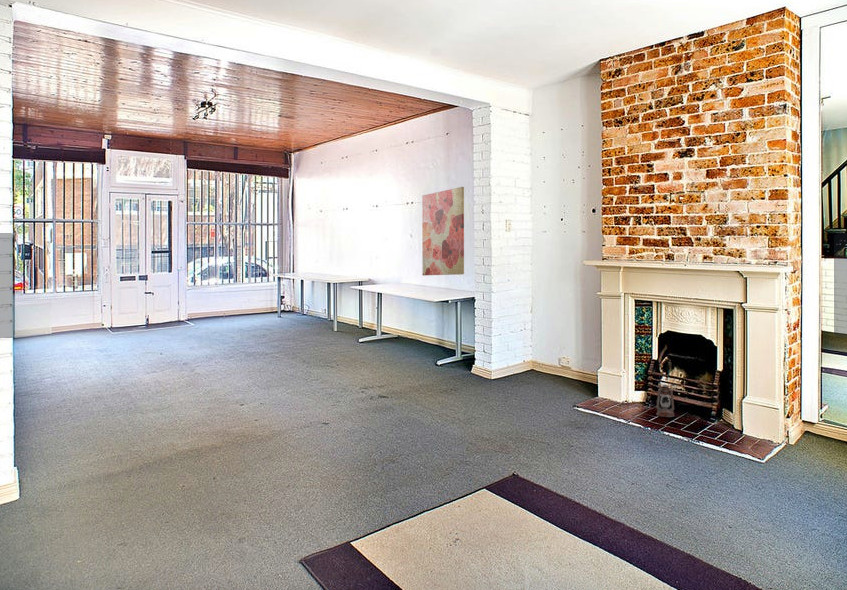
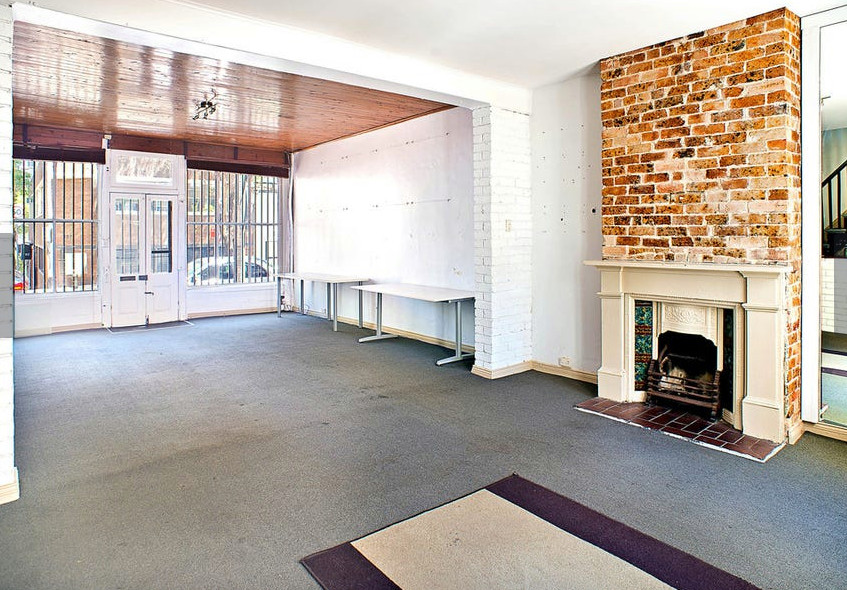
- wall art [421,186,465,276]
- lantern [655,374,675,418]
